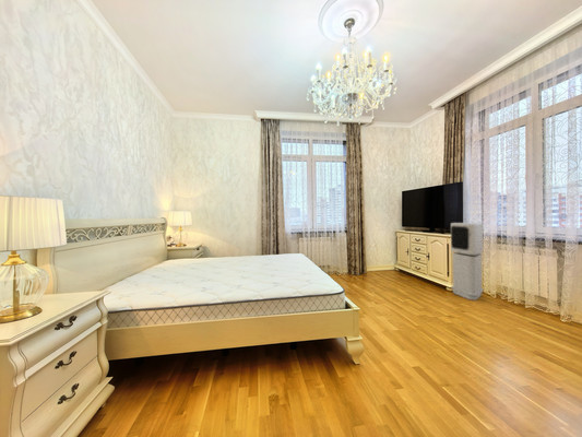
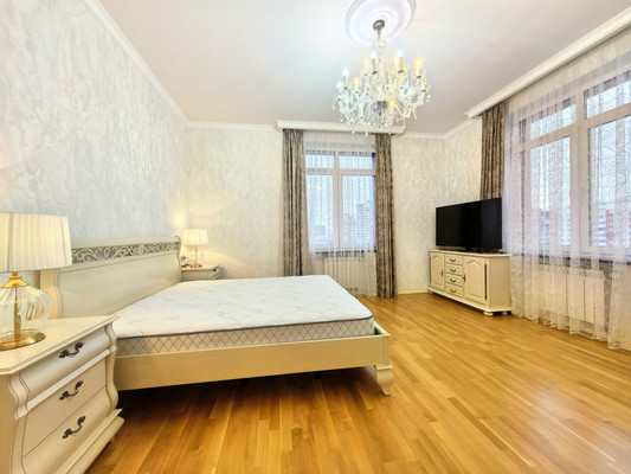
- air purifier [450,222,485,302]
